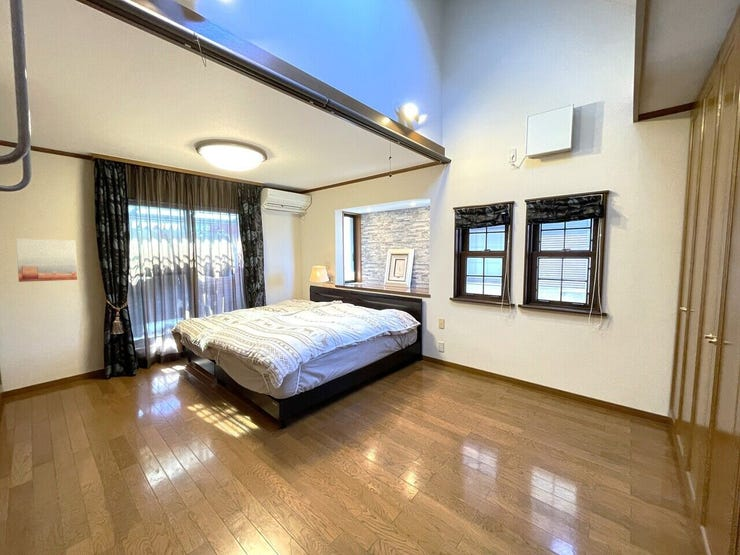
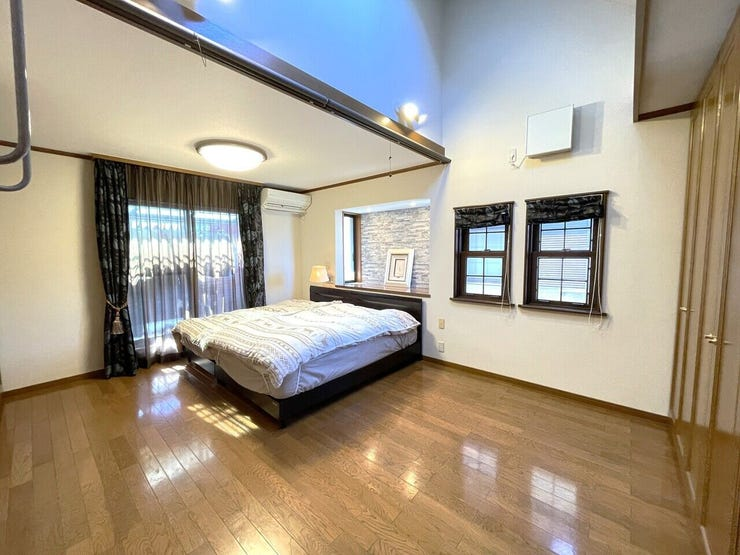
- wall art [15,238,78,283]
